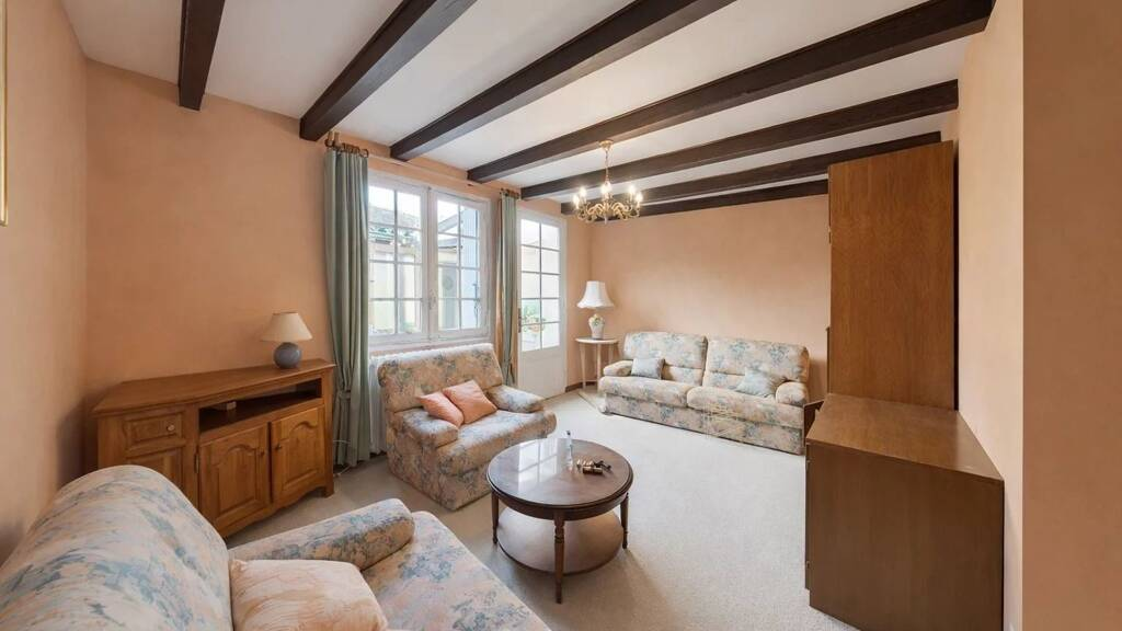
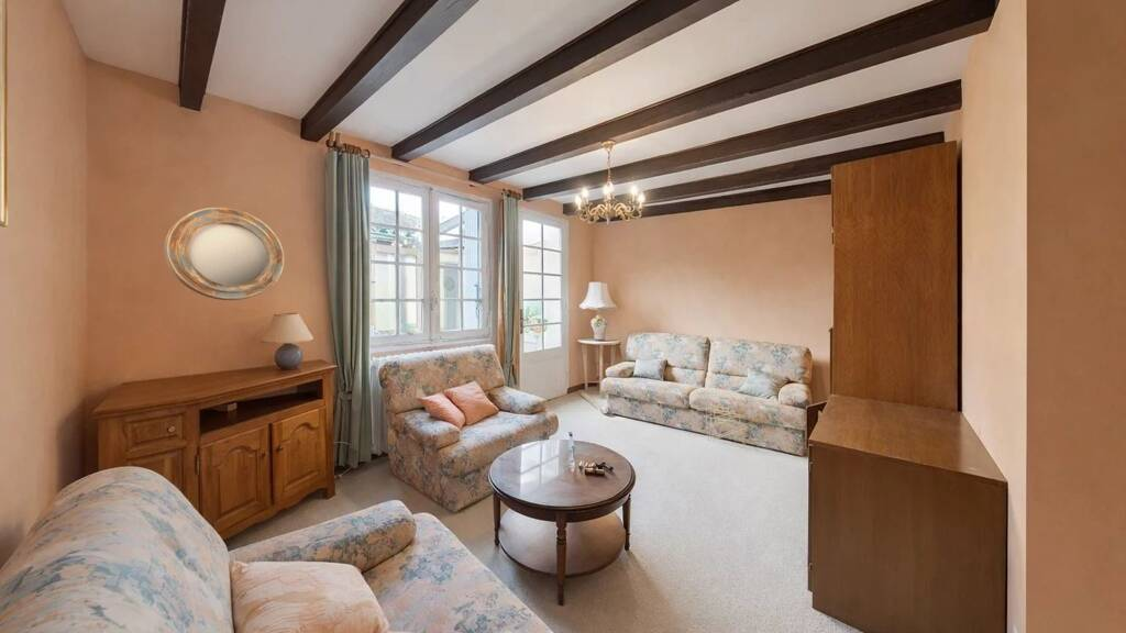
+ home mirror [163,207,285,301]
